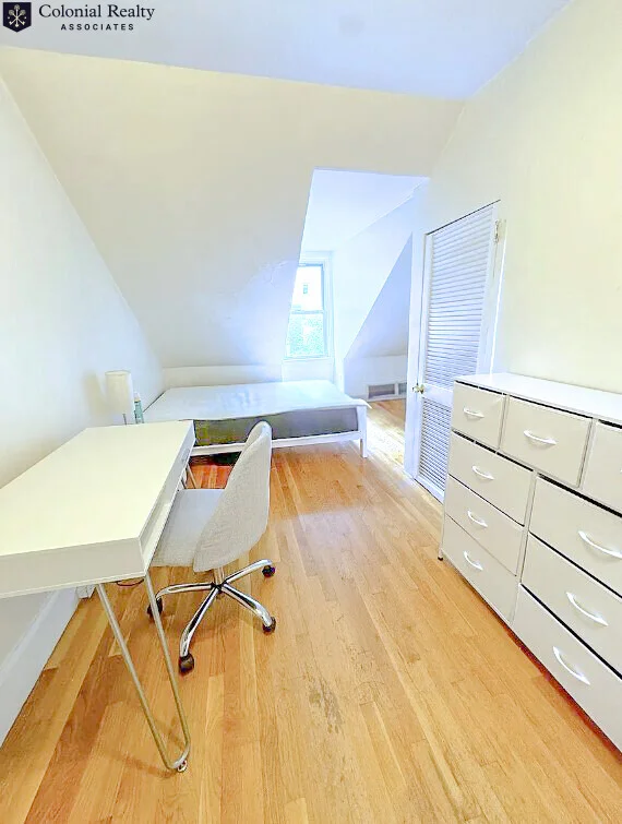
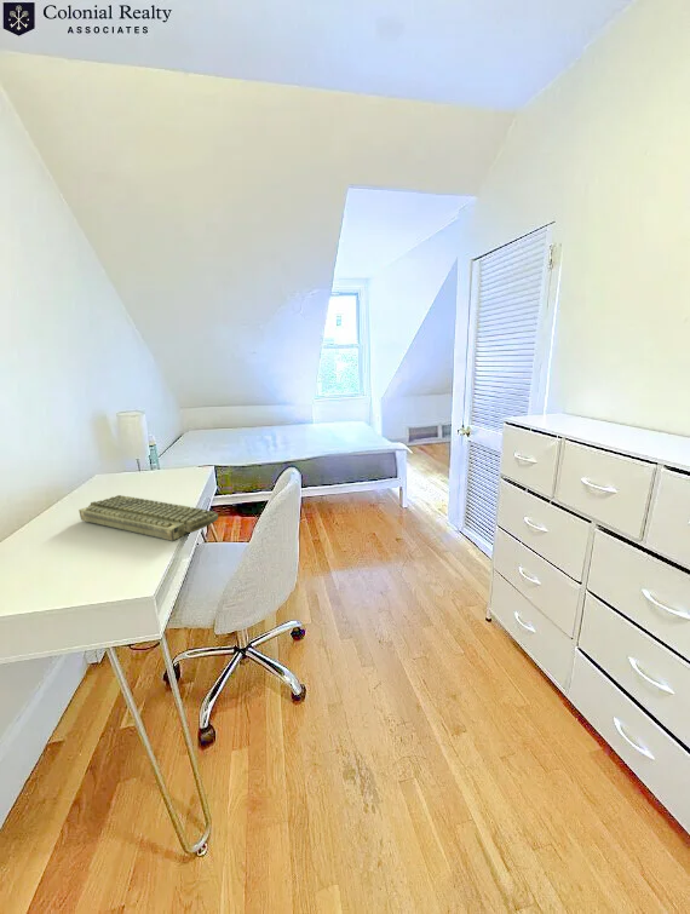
+ computer keyboard [77,494,219,542]
